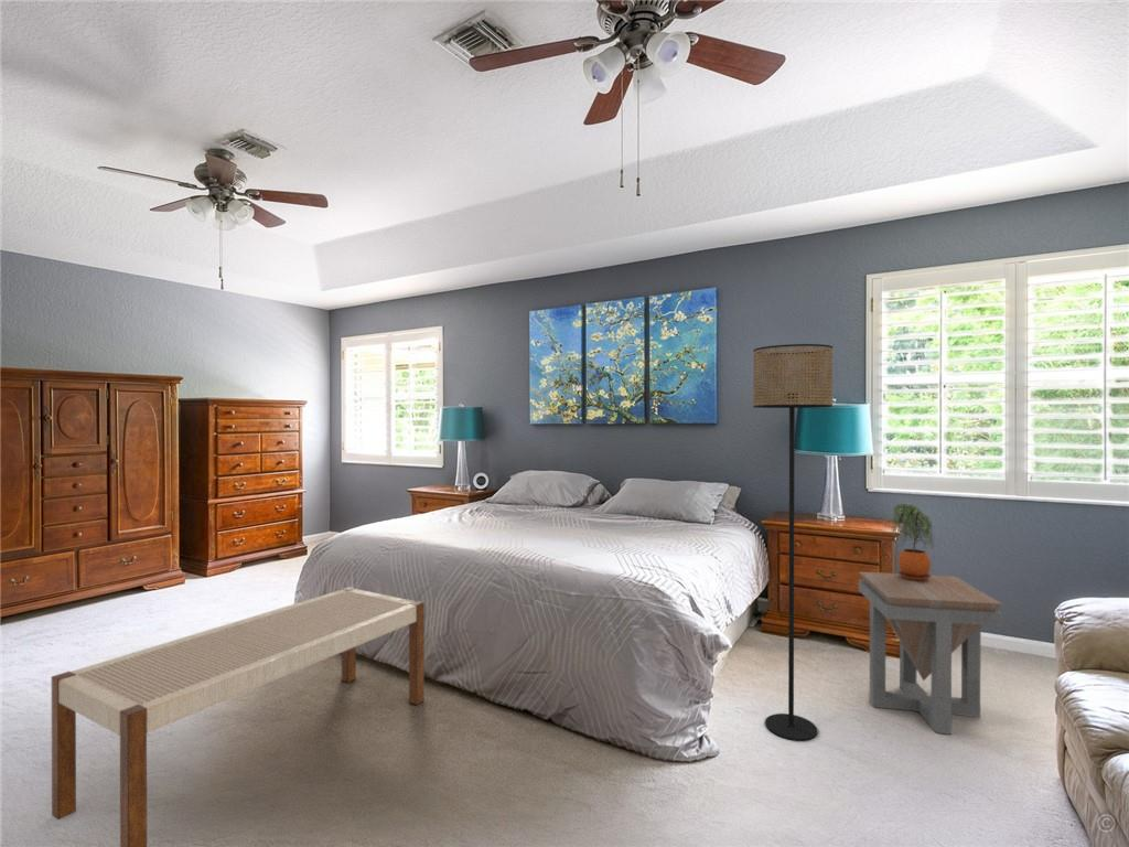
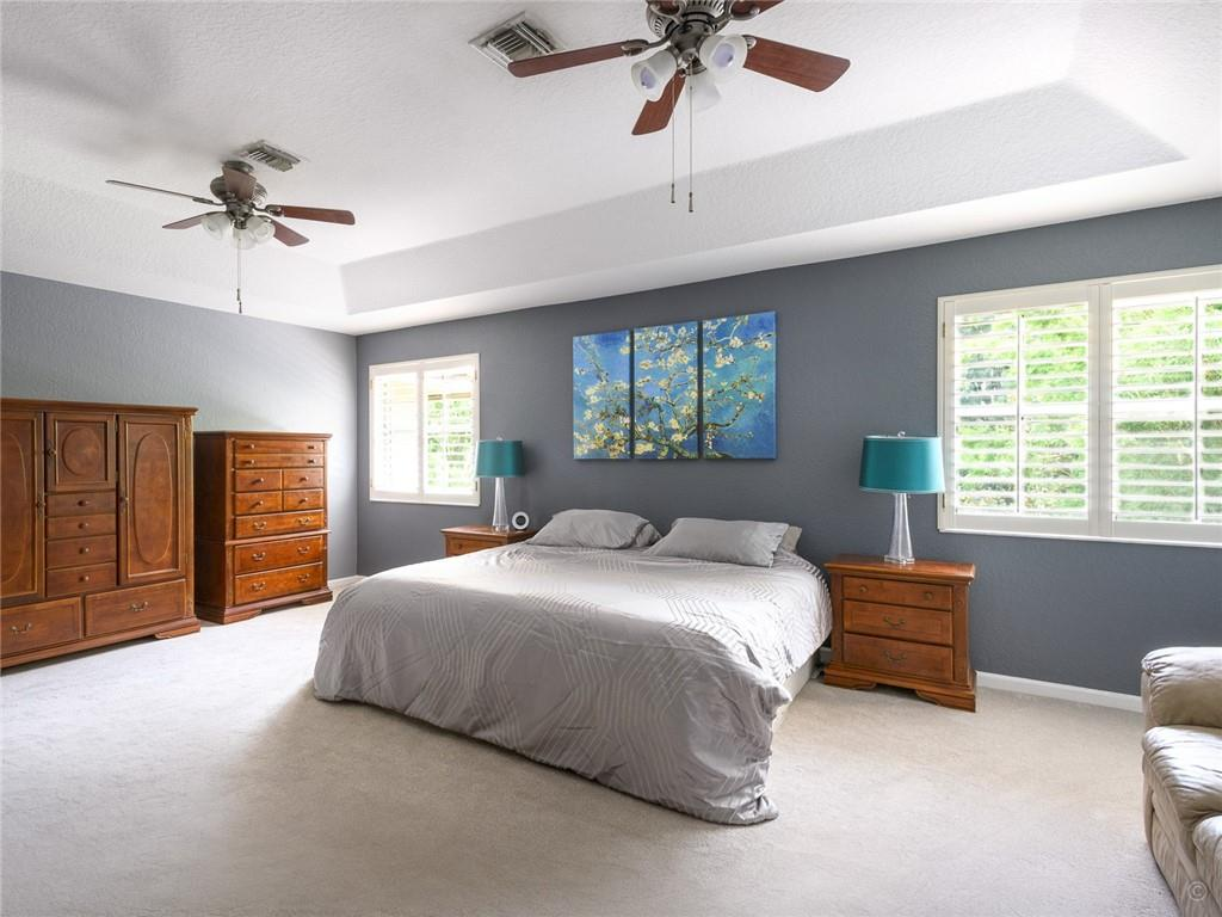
- side table [858,570,1004,736]
- bench [51,586,426,847]
- potted plant [890,503,935,581]
- floor lamp [752,343,834,741]
